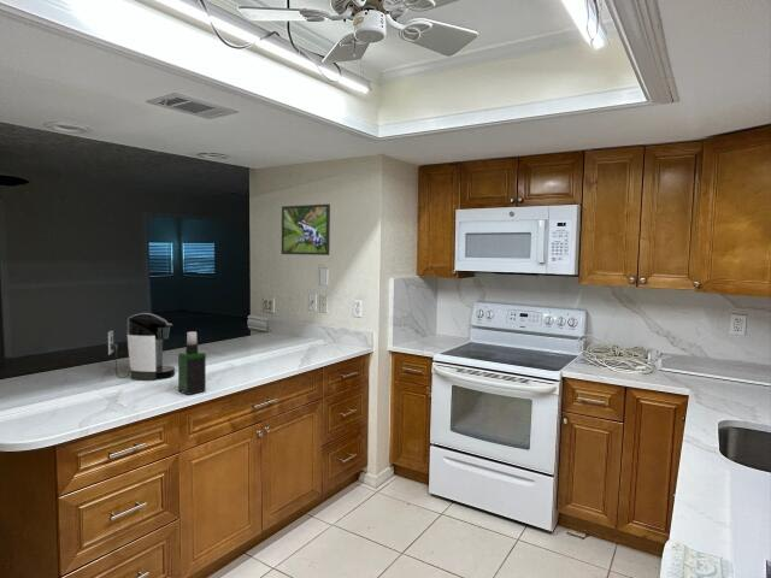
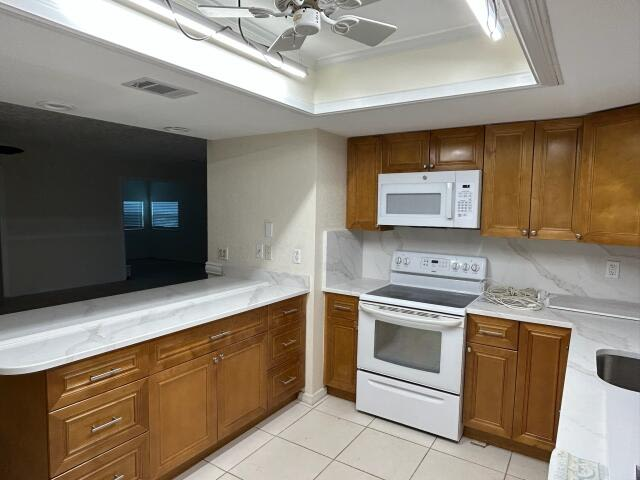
- coffee maker [107,312,176,382]
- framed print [281,204,331,256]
- spray bottle [177,331,207,396]
